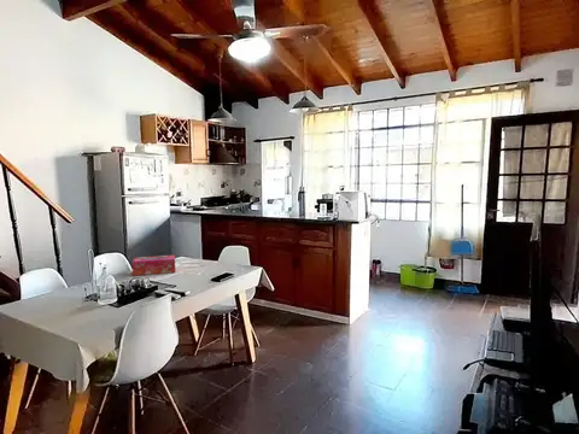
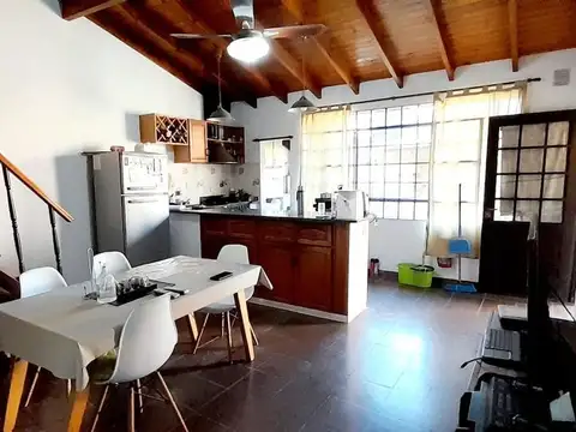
- tissue box [131,254,176,277]
